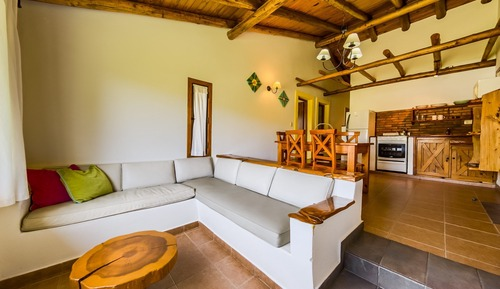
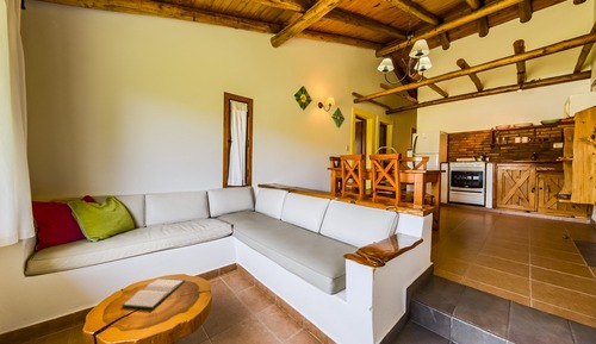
+ hardback book [120,277,186,309]
